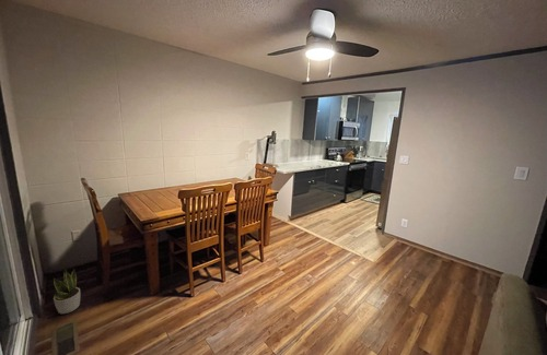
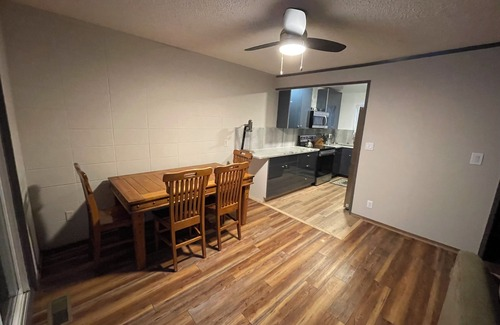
- potted plant [53,269,81,315]
